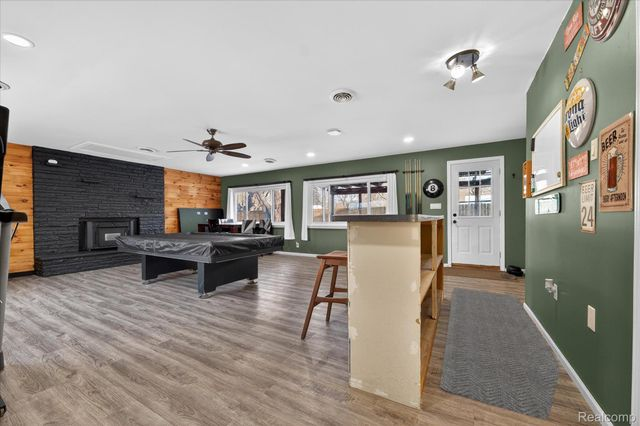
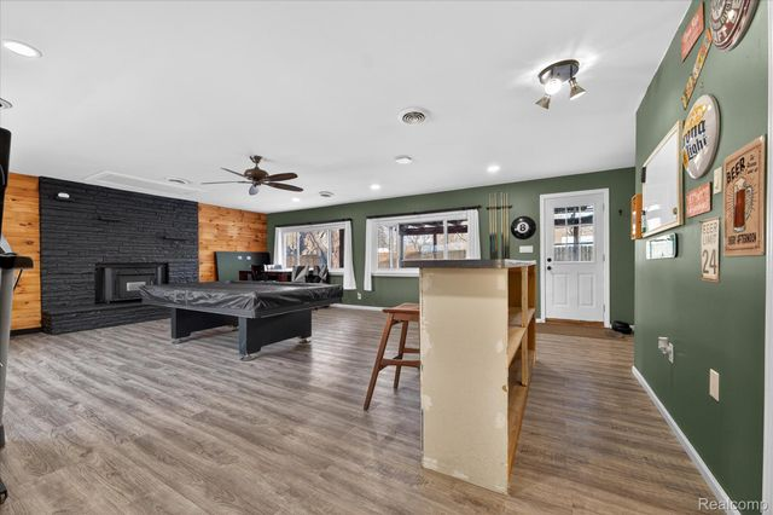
- rug [439,287,560,420]
